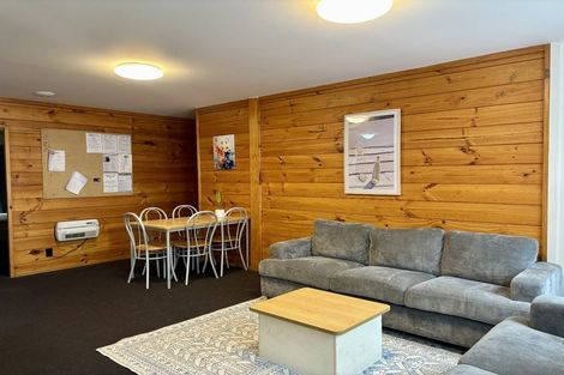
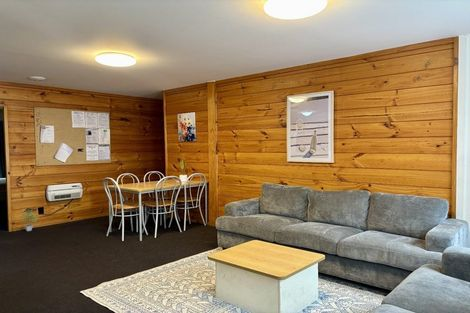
+ potted plant [19,208,39,232]
